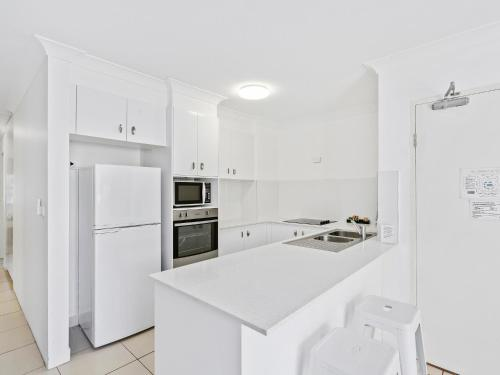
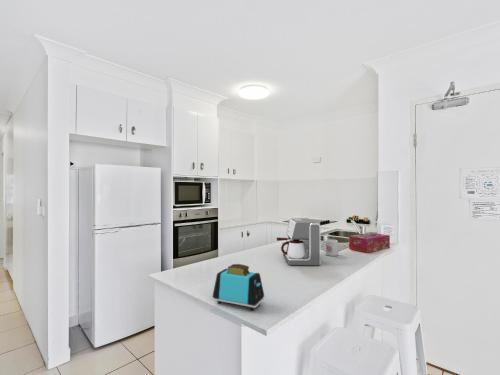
+ coffee maker [276,217,322,267]
+ toaster [212,263,265,311]
+ tissue box [348,232,391,254]
+ mug [321,238,339,257]
